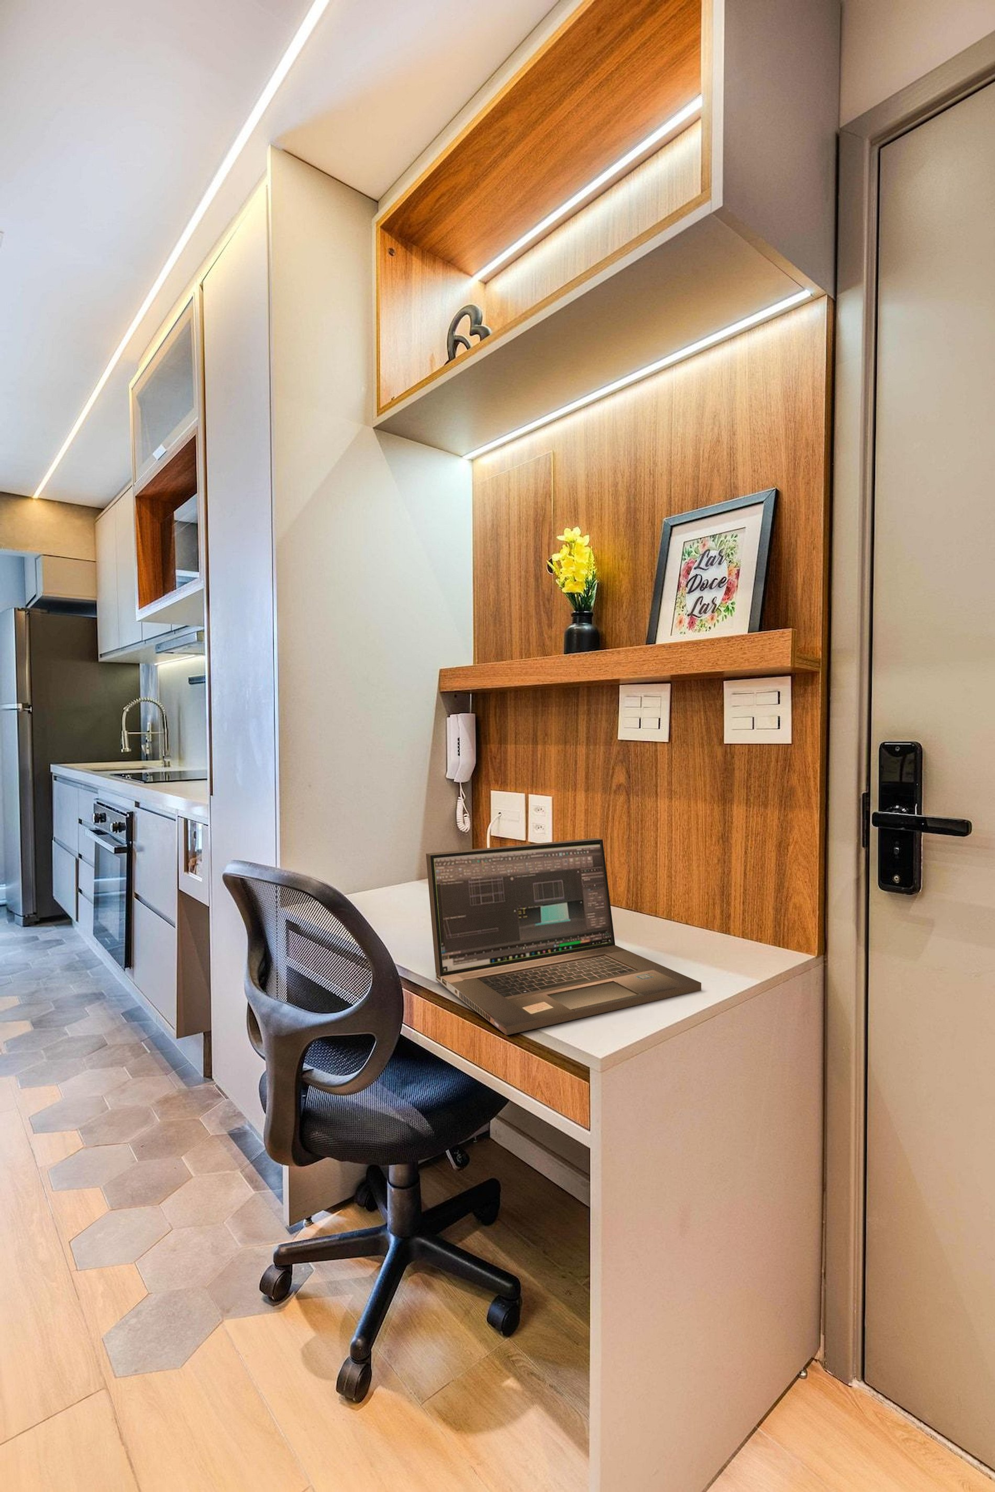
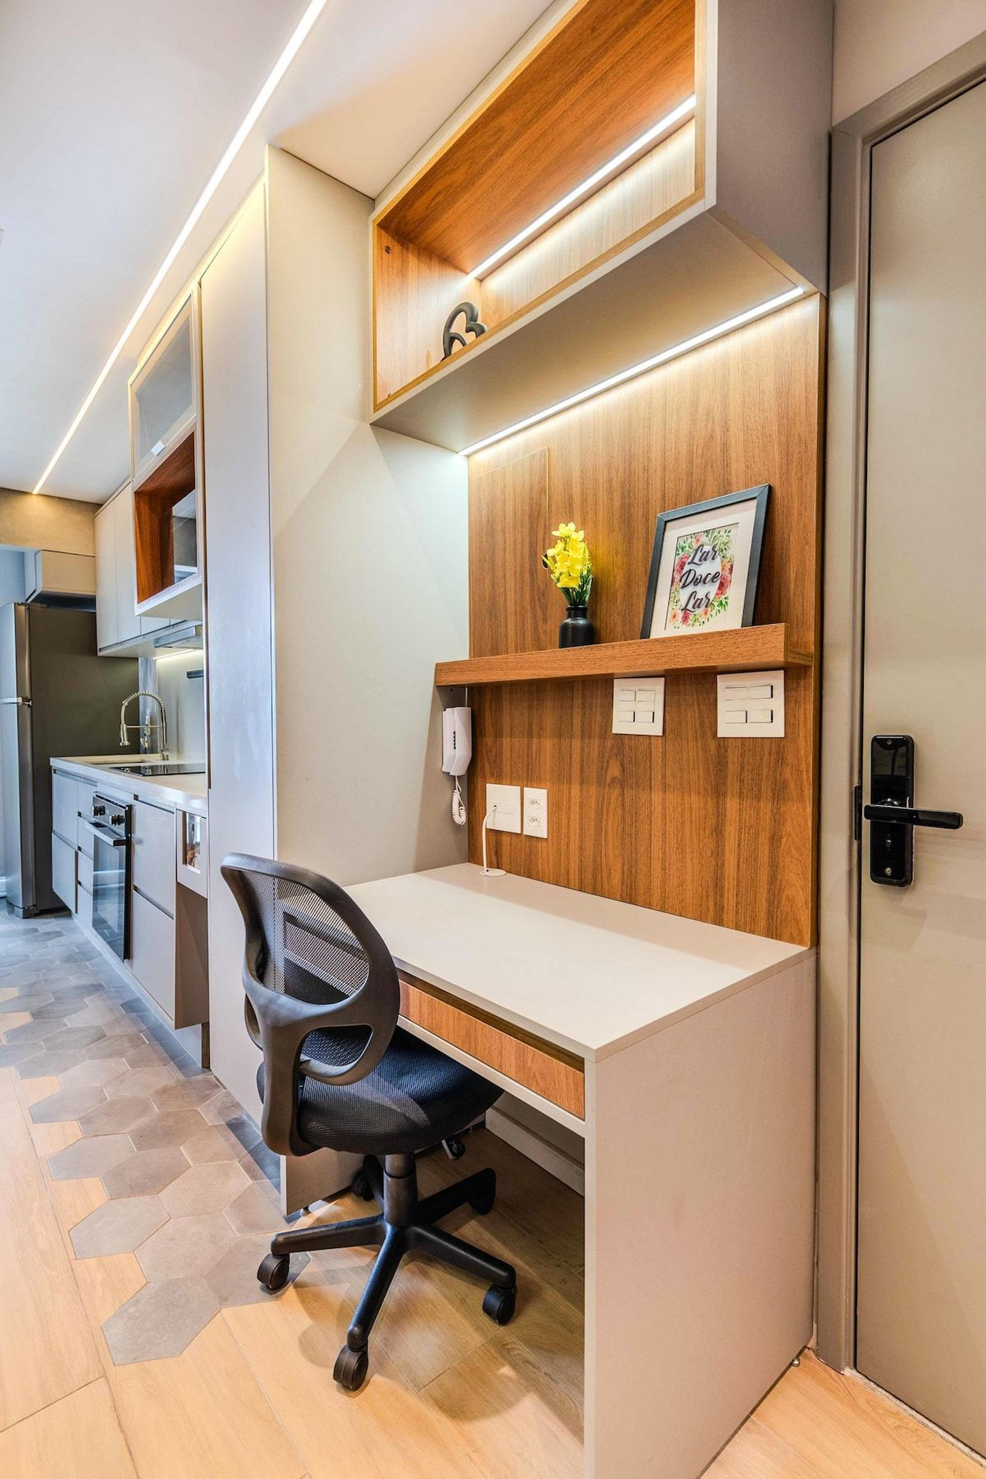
- laptop [425,838,702,1035]
